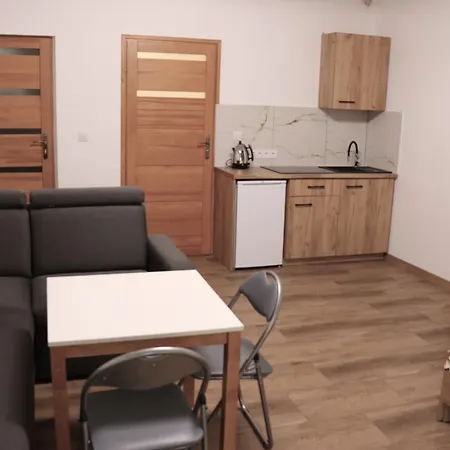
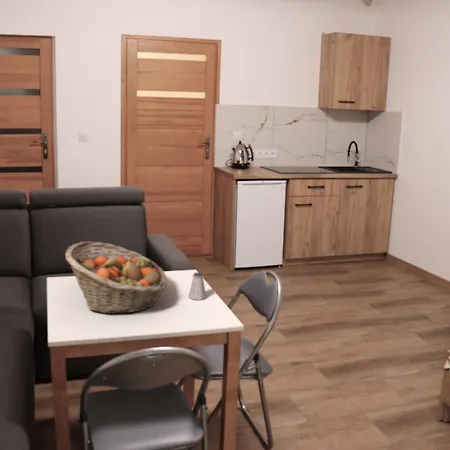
+ saltshaker [188,272,207,301]
+ fruit basket [64,240,168,315]
